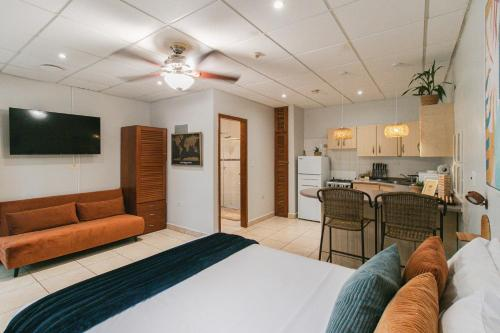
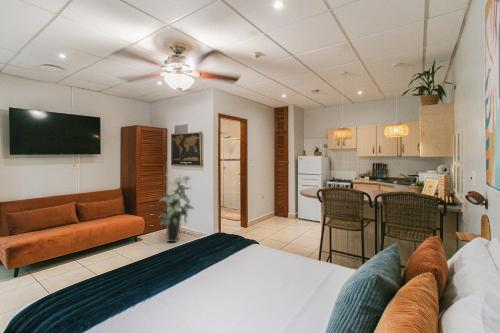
+ indoor plant [158,173,195,243]
